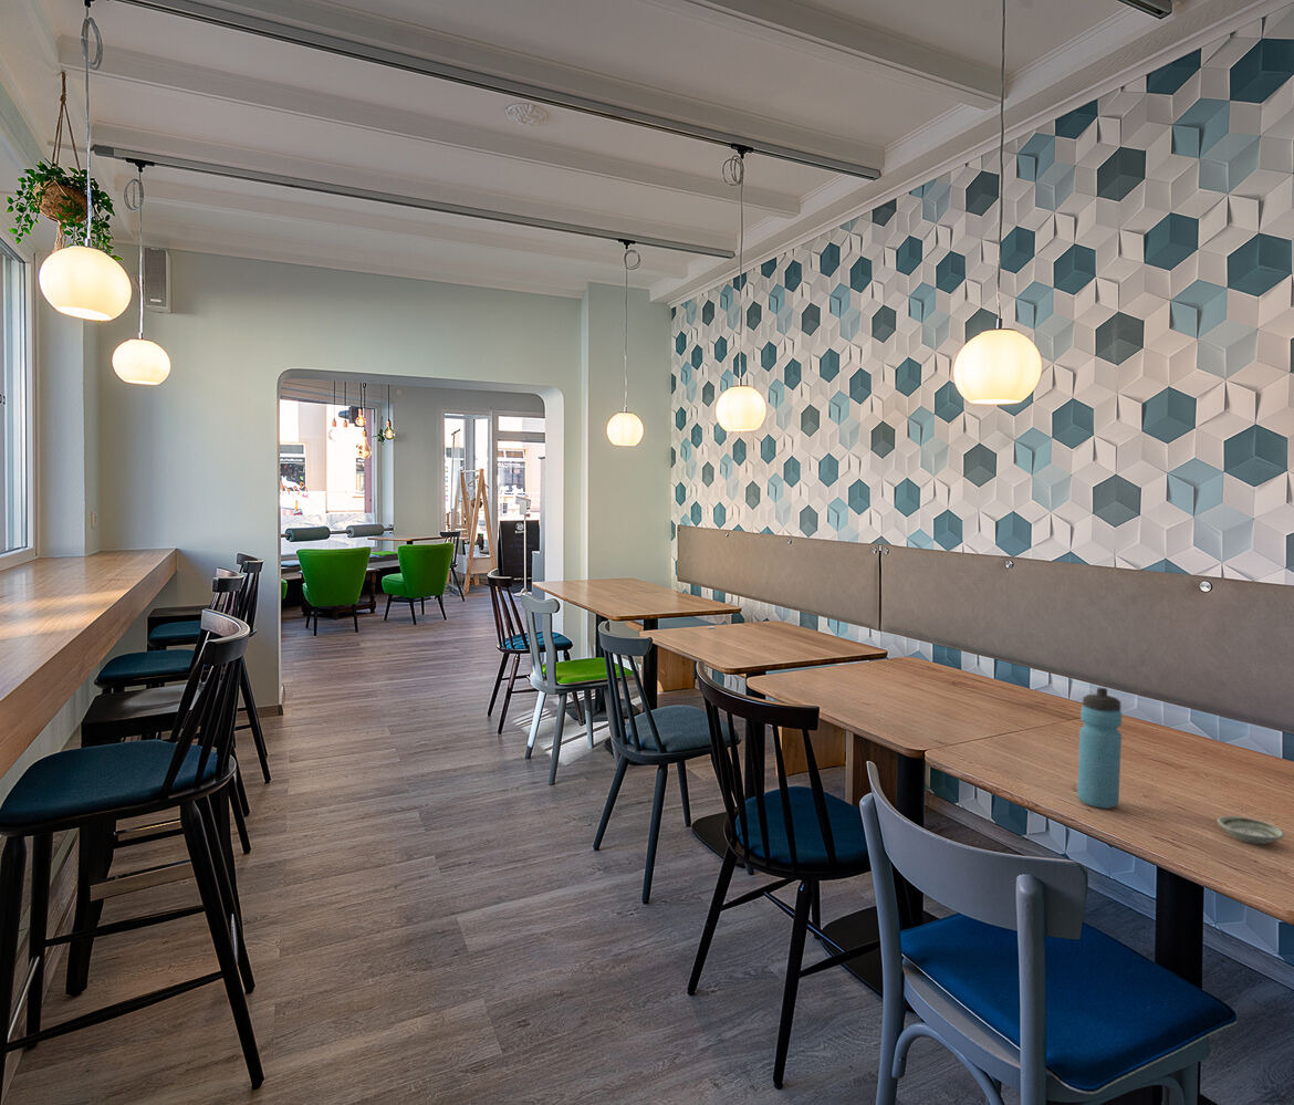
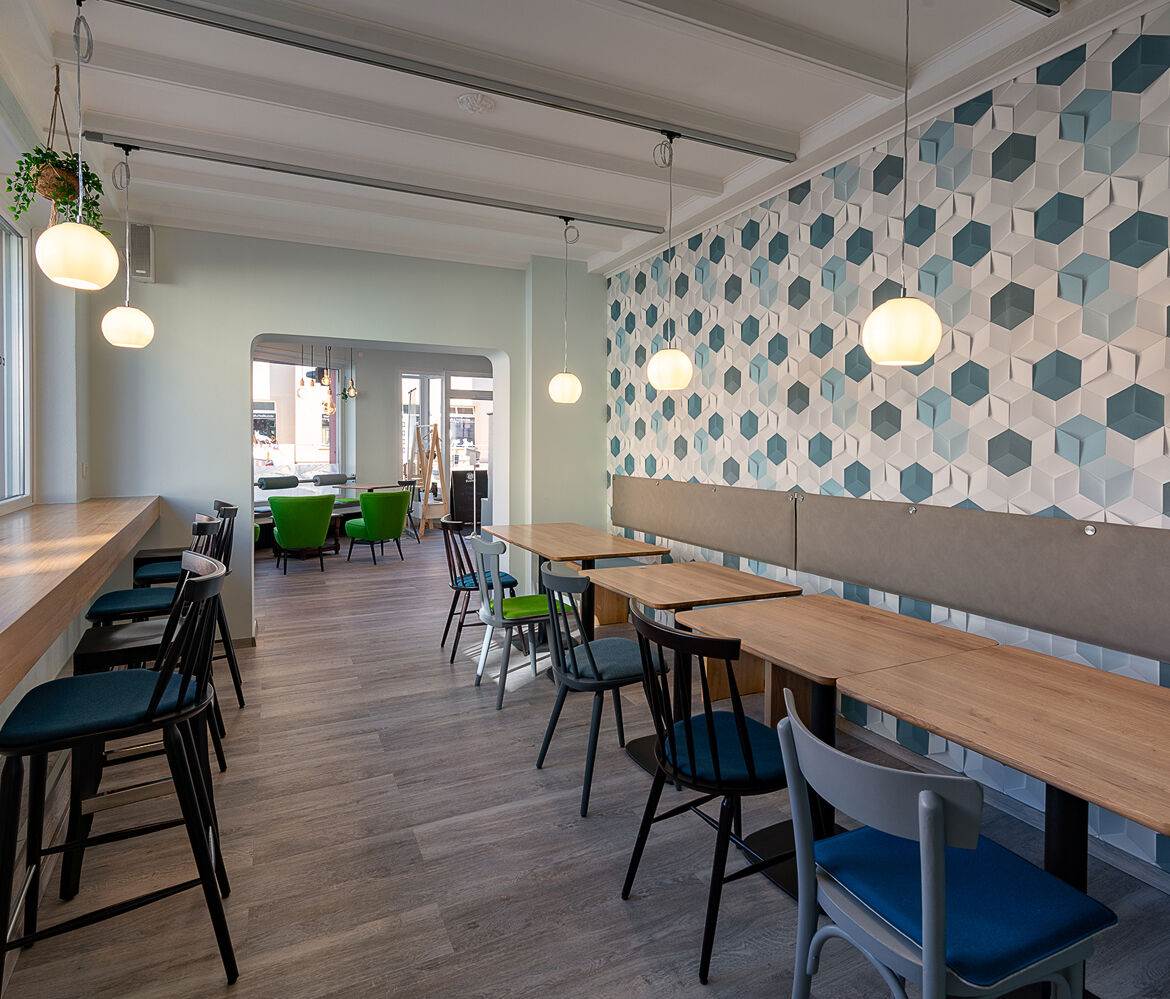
- water bottle [1076,687,1123,810]
- saucer [1217,815,1285,845]
